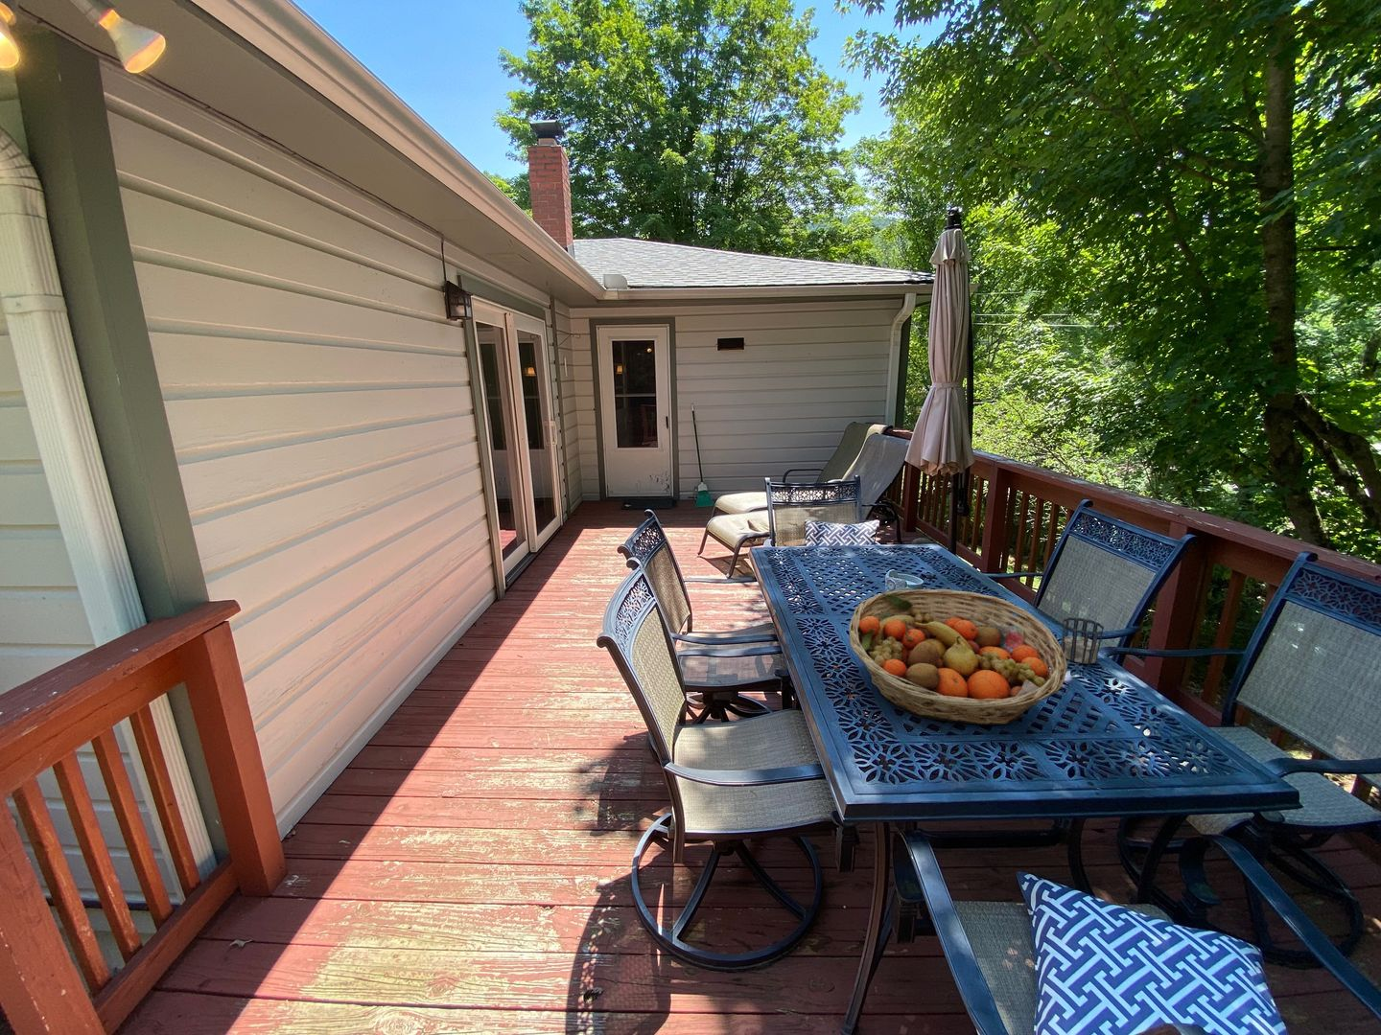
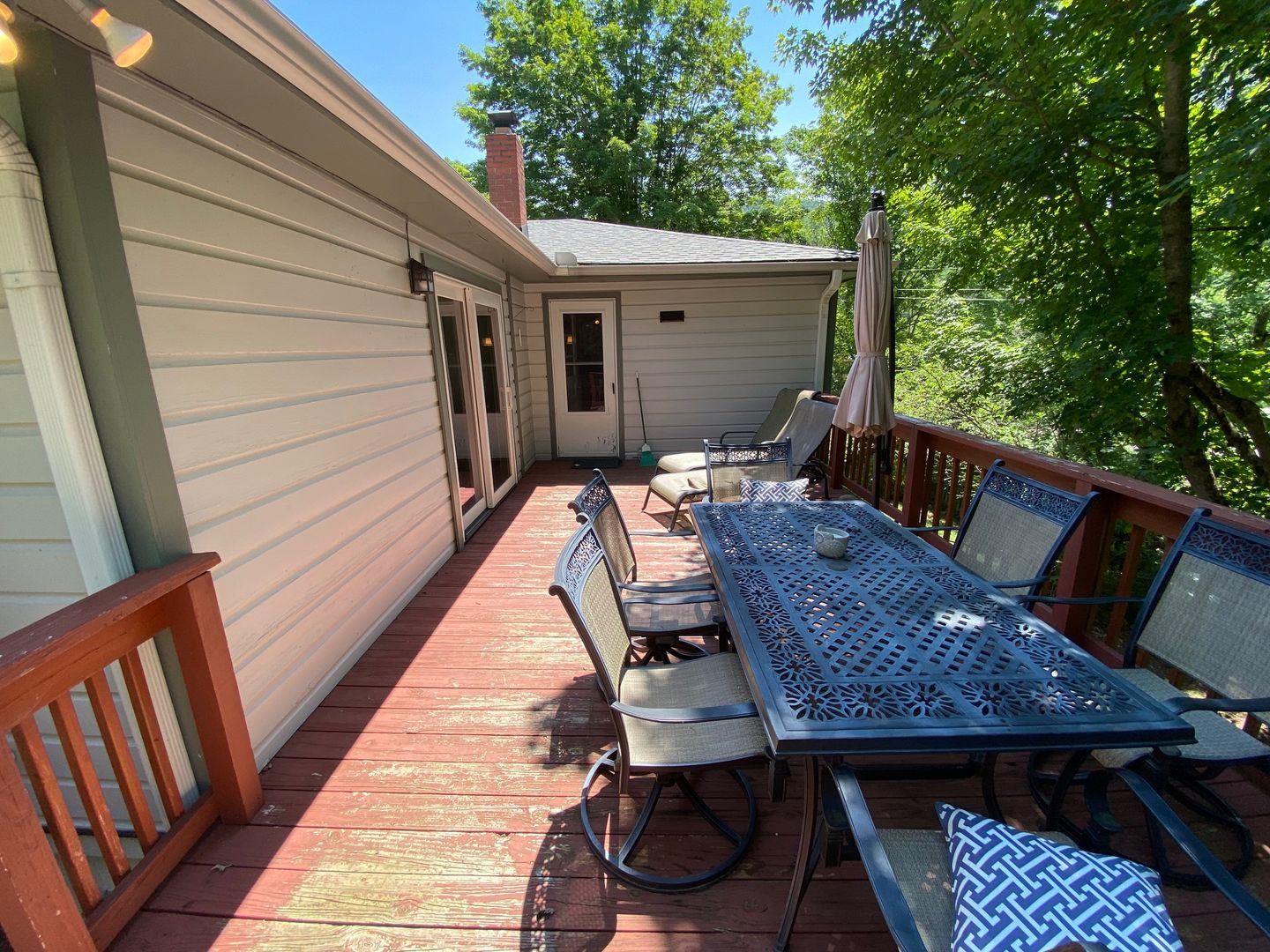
- cup [1060,616,1105,665]
- fruit basket [848,587,1068,725]
